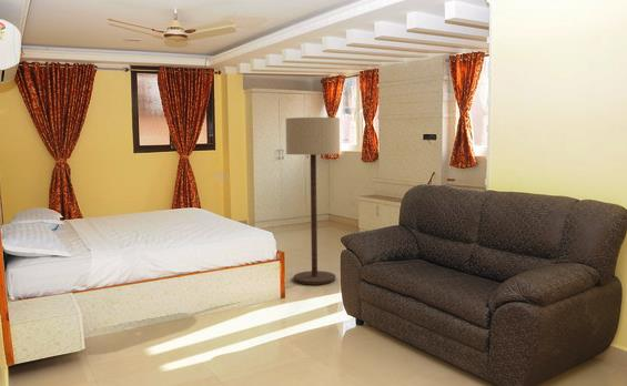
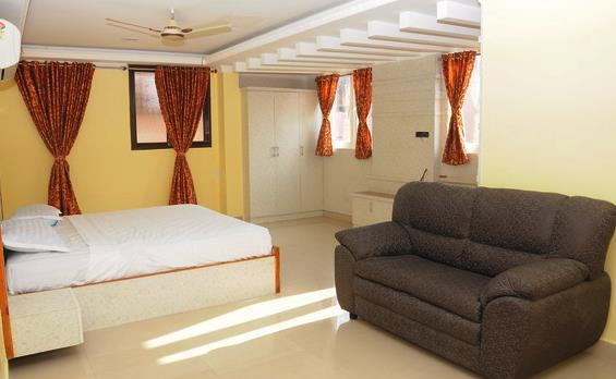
- floor lamp [284,116,341,286]
